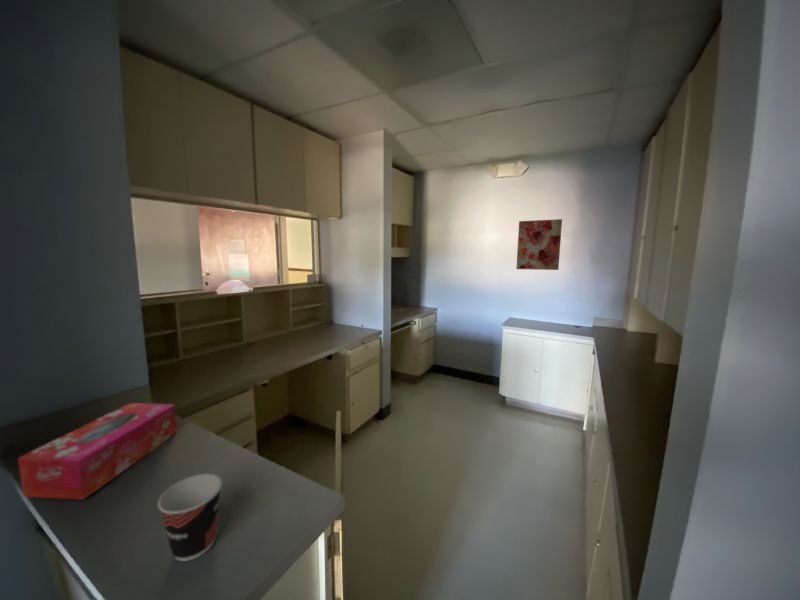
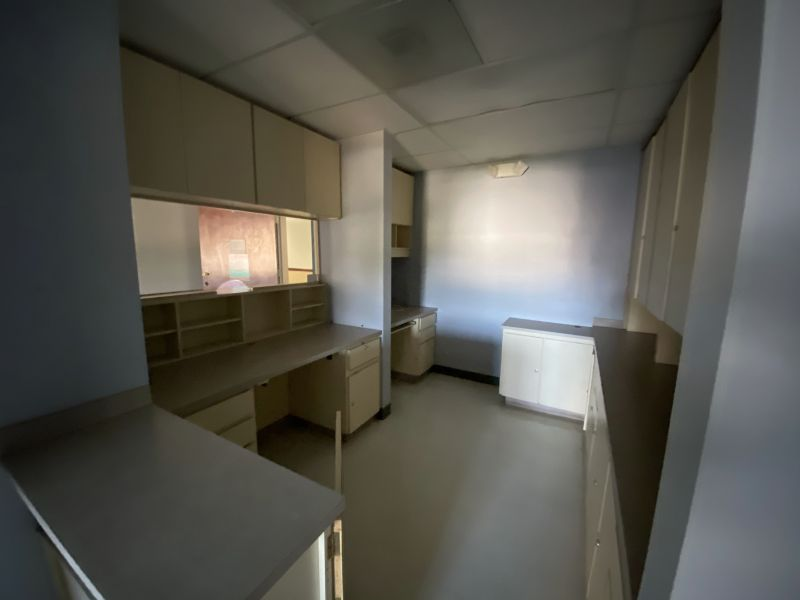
- cup [157,473,223,562]
- wall art [515,218,563,271]
- tissue box [17,402,178,501]
